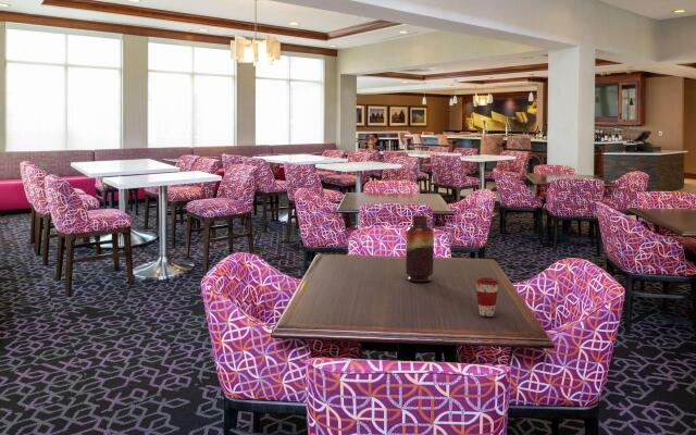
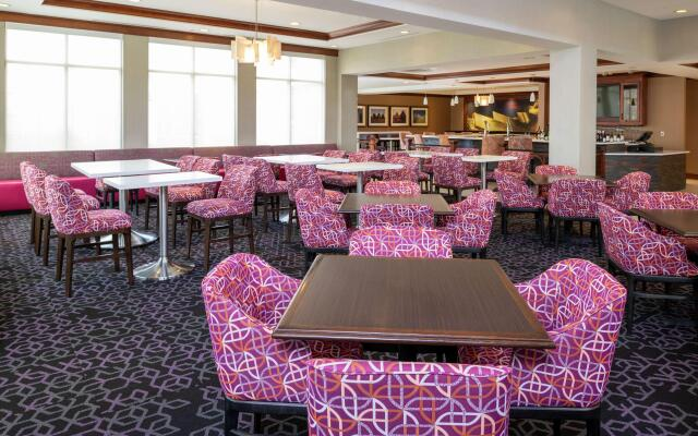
- coffee cup [474,276,500,318]
- vase [405,214,435,283]
